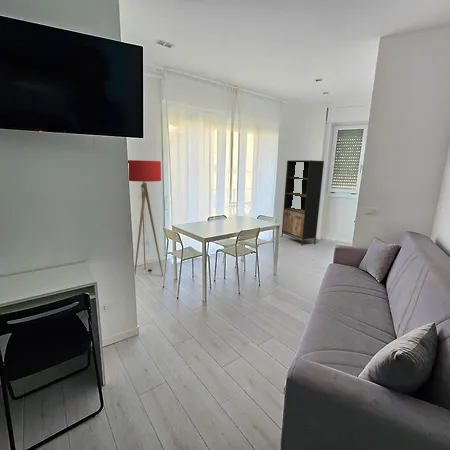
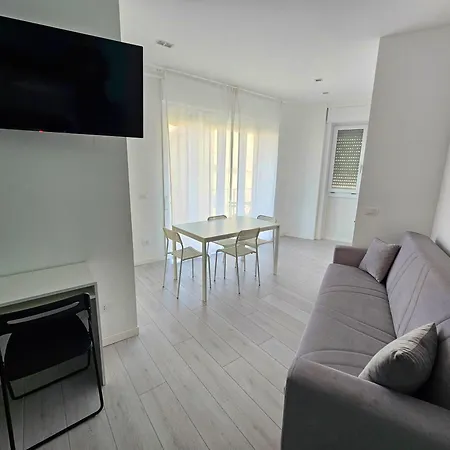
- floor lamp [127,159,164,277]
- bookshelf [281,159,325,246]
